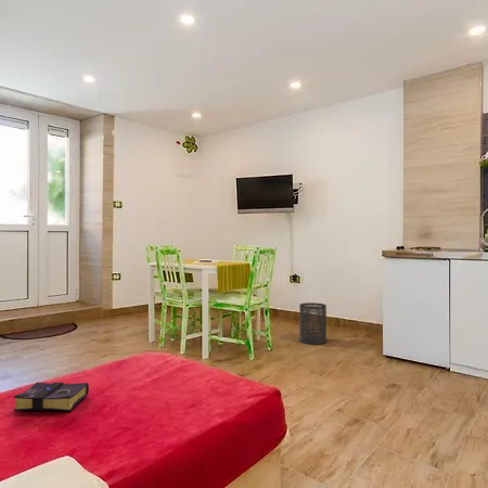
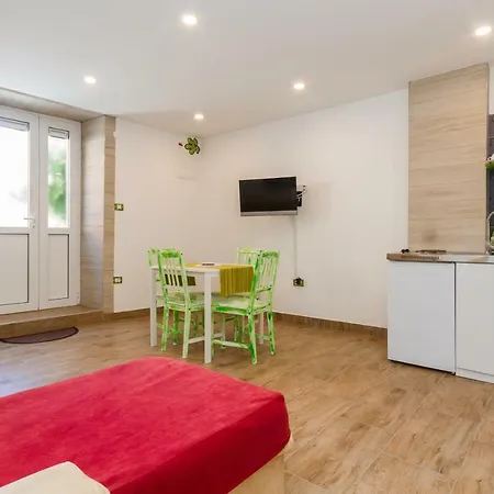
- book [13,382,90,412]
- trash can [298,301,328,345]
